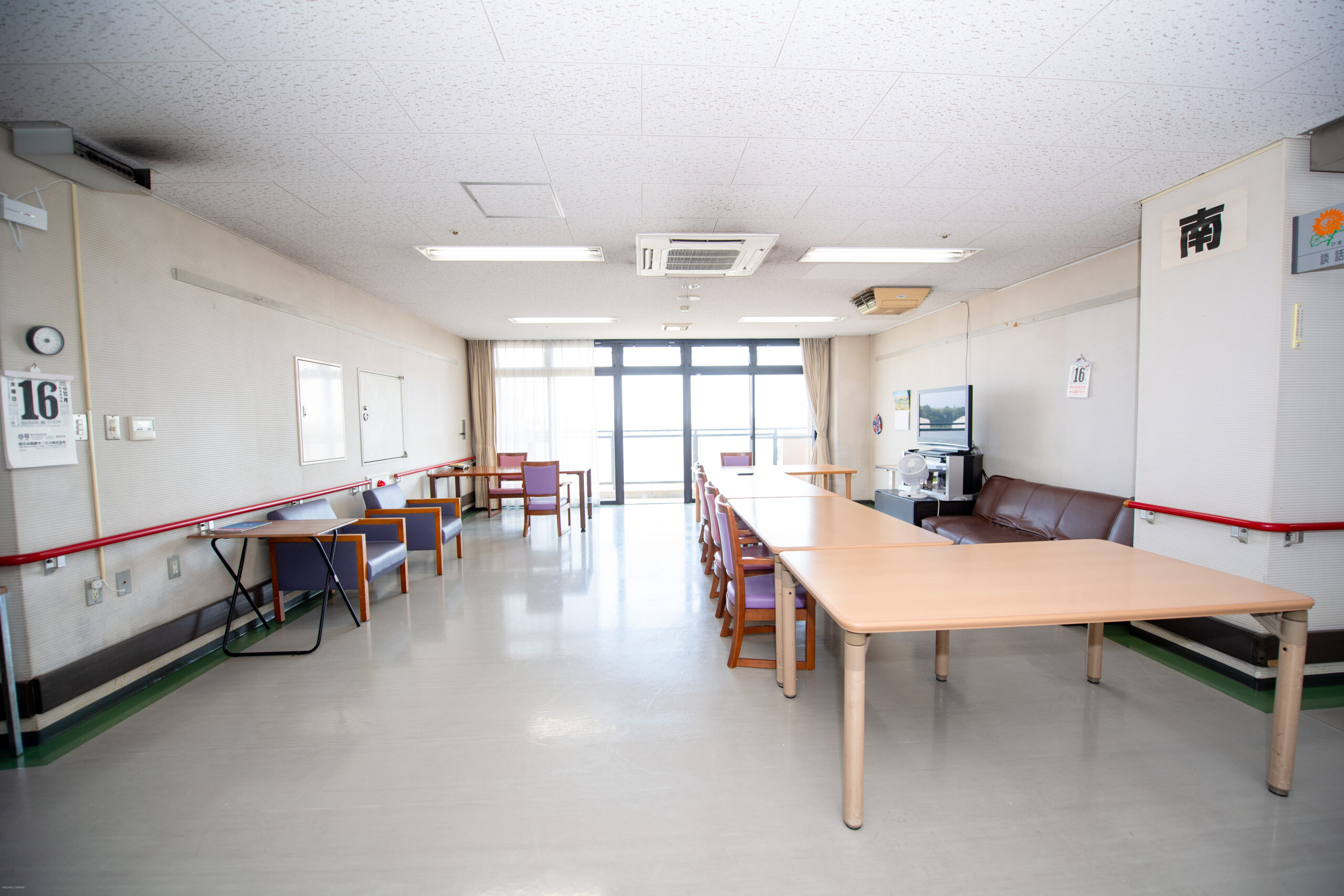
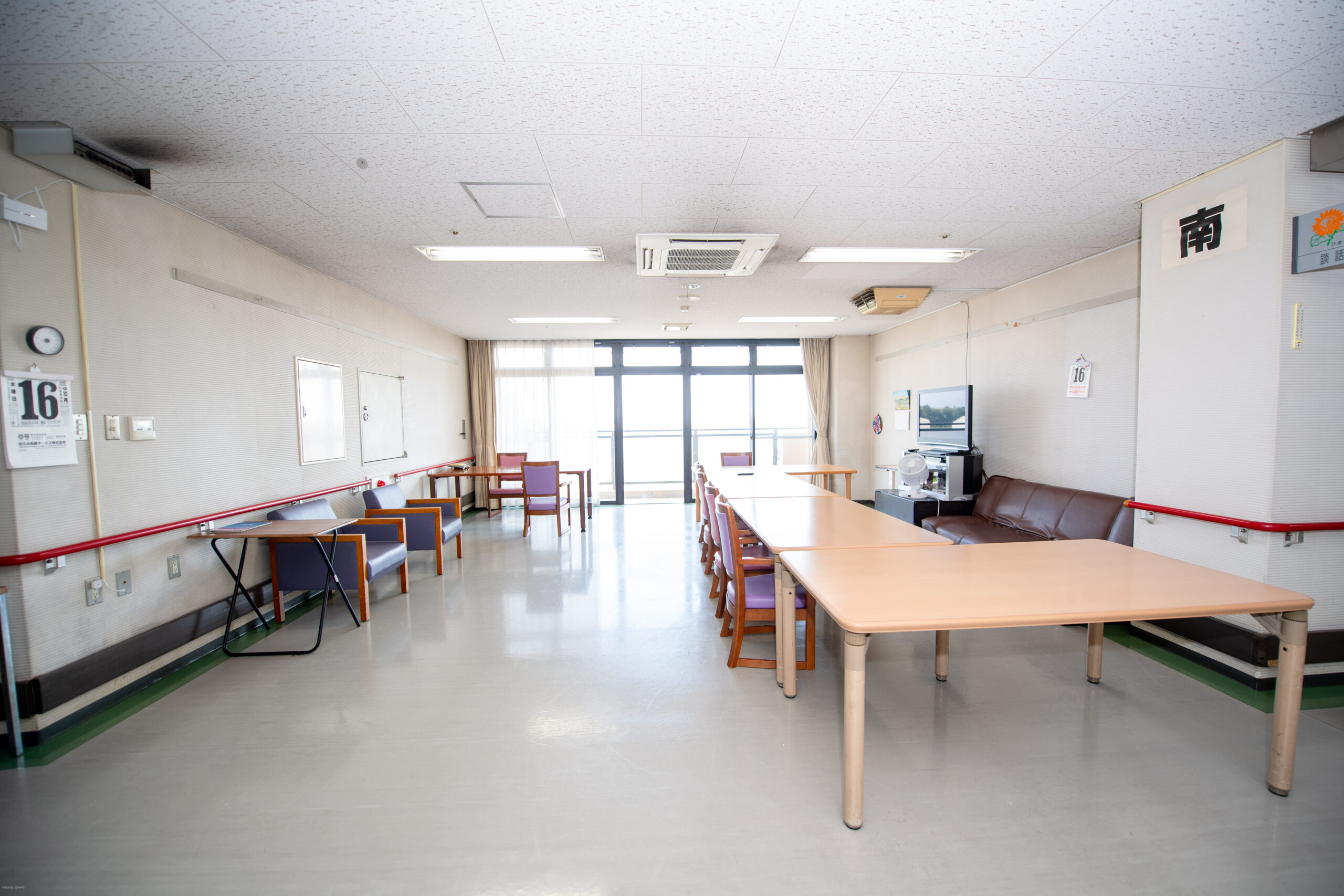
+ smoke detector [356,157,369,170]
